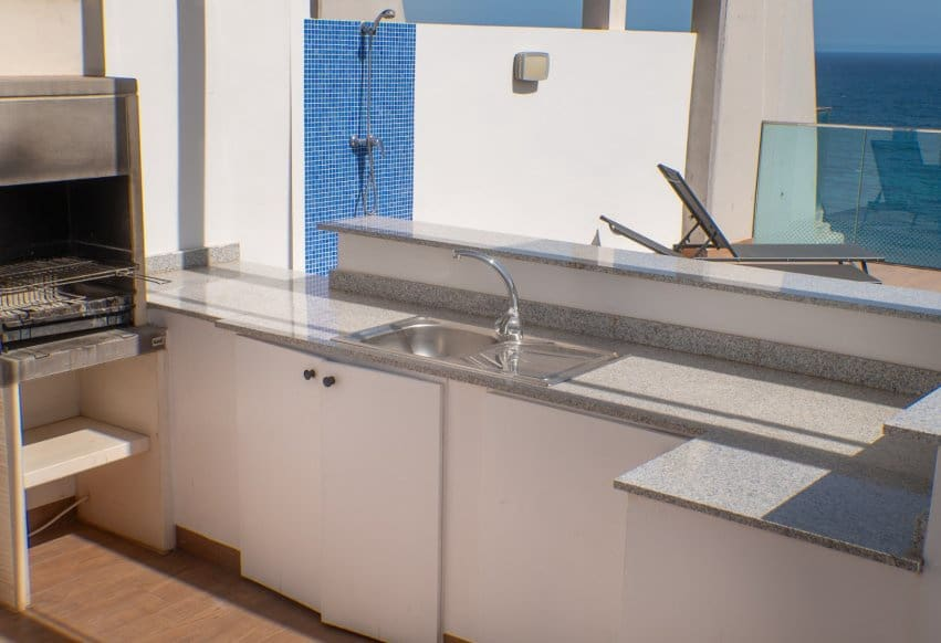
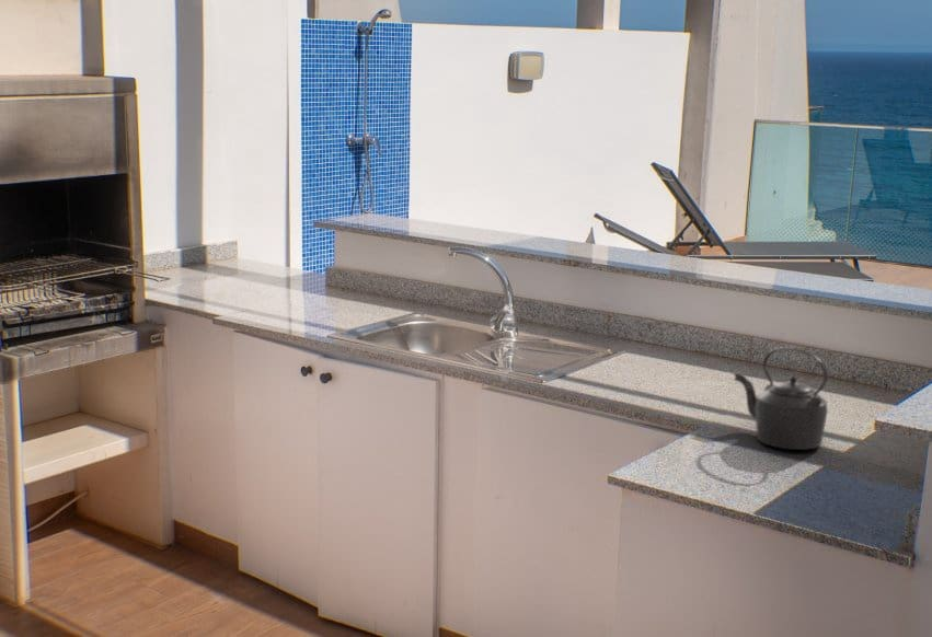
+ kettle [733,346,829,451]
